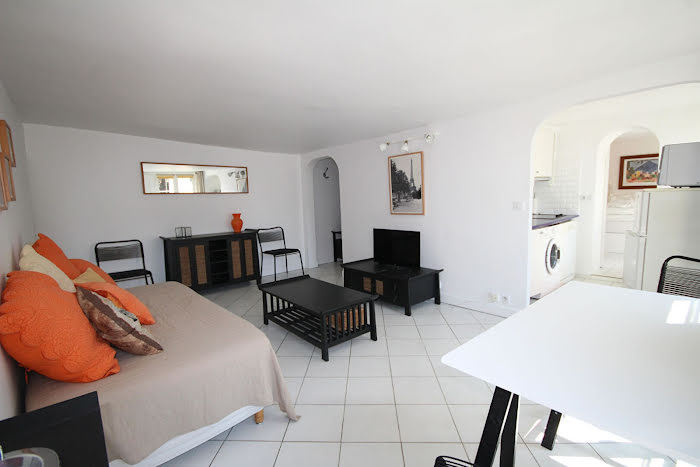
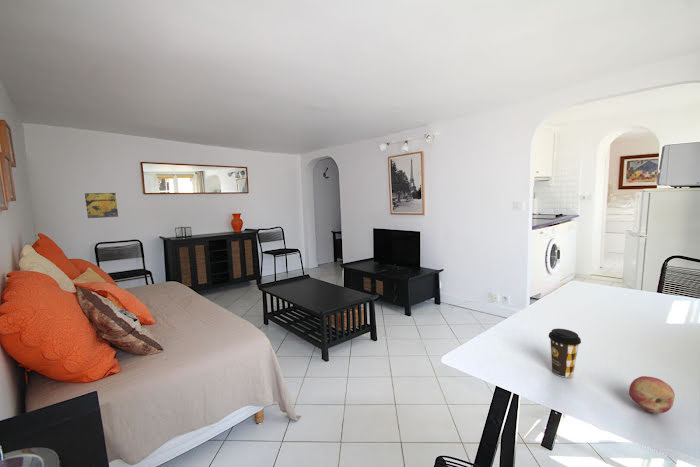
+ coffee cup [548,328,582,379]
+ fruit [628,375,676,414]
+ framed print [83,191,120,220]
